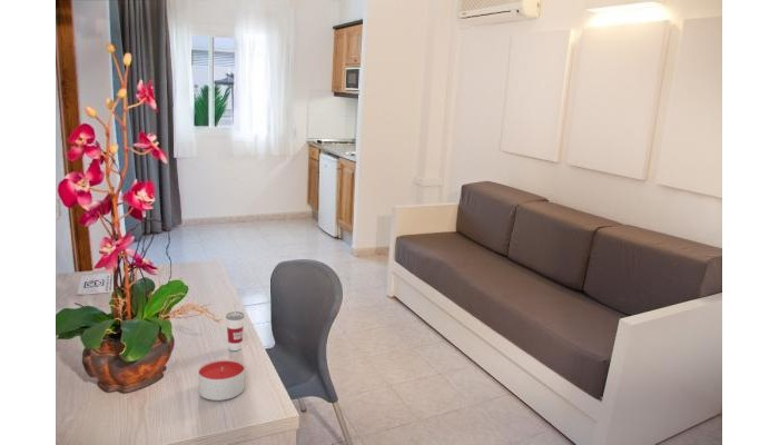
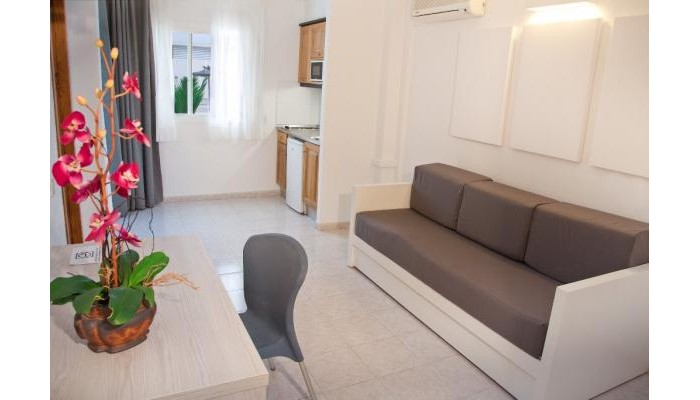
- candle [197,358,246,402]
- cup [225,303,246,352]
